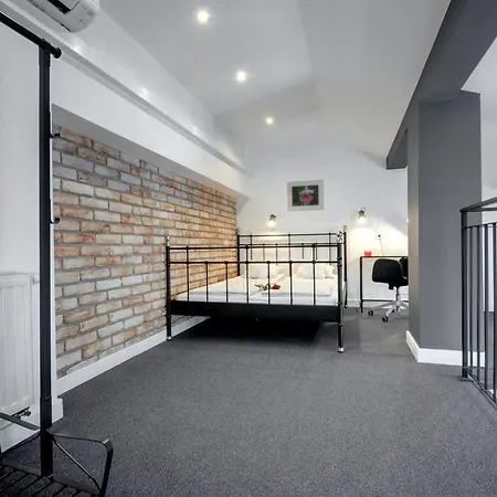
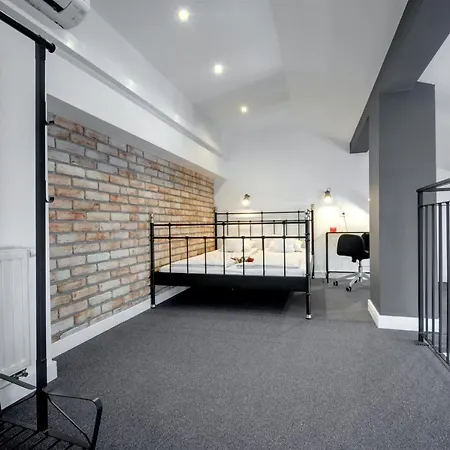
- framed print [286,179,325,212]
